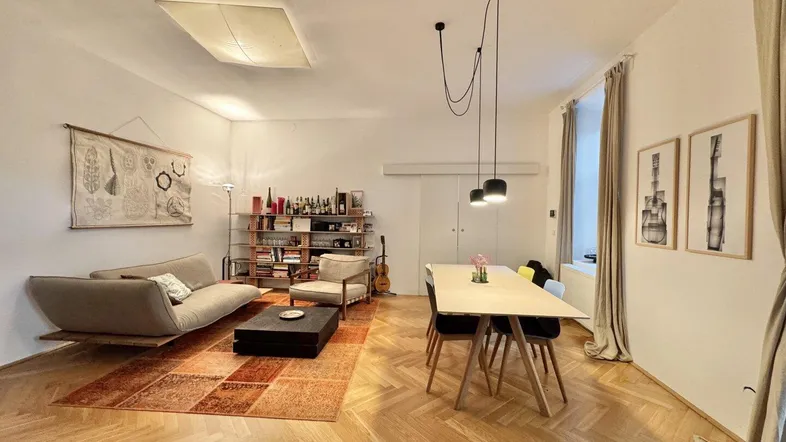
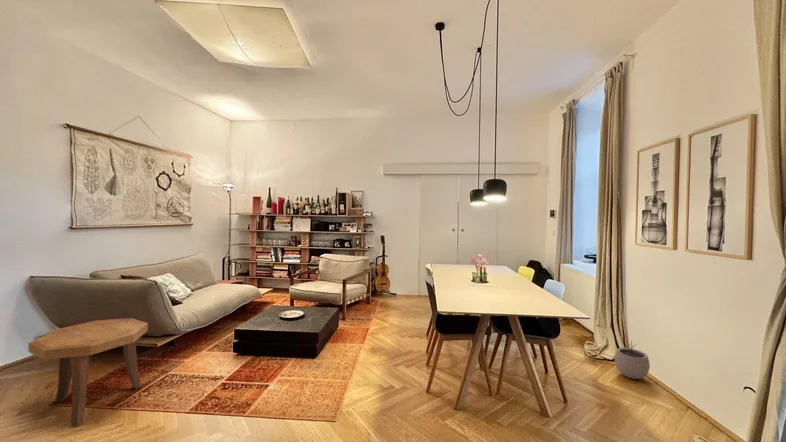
+ plant pot [614,341,651,380]
+ side table [27,317,149,428]
